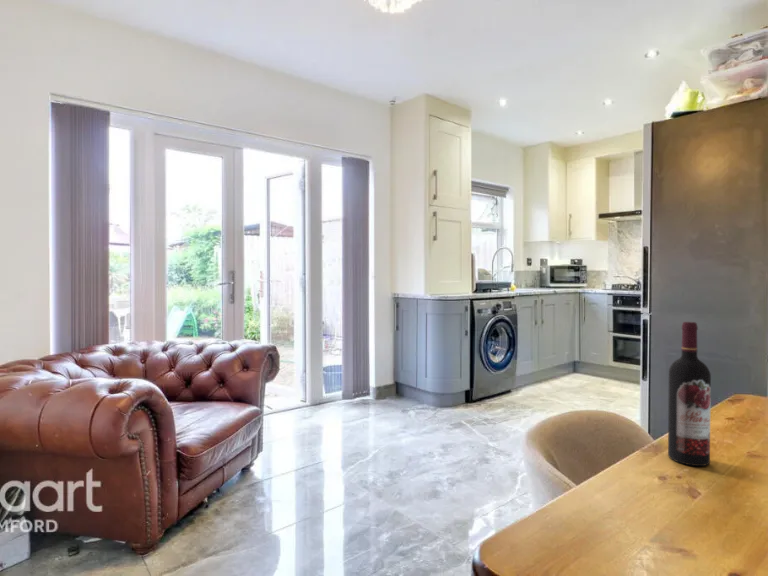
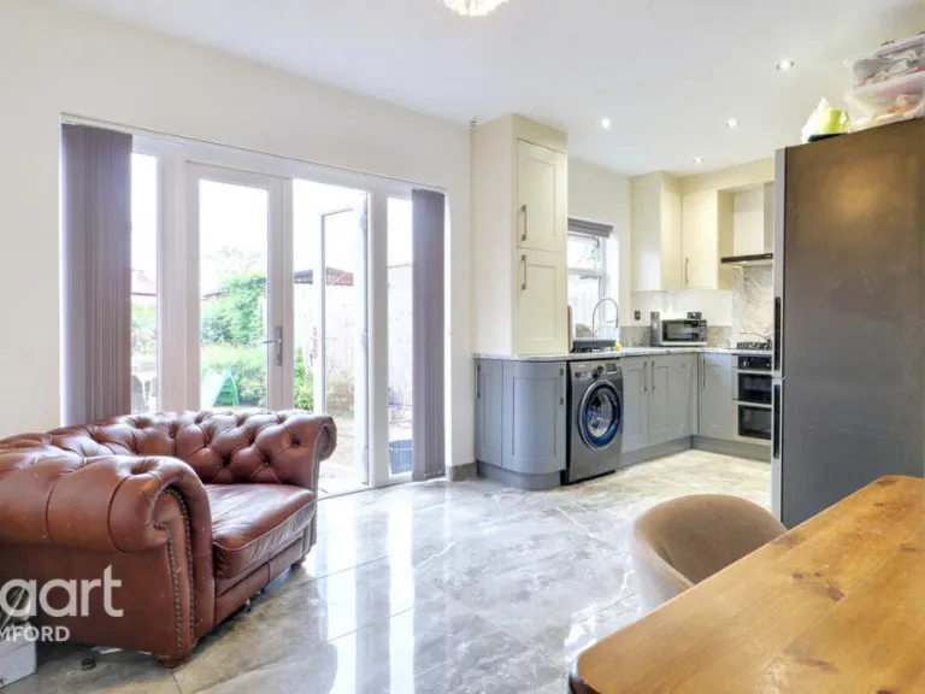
- wine bottle [667,321,712,467]
